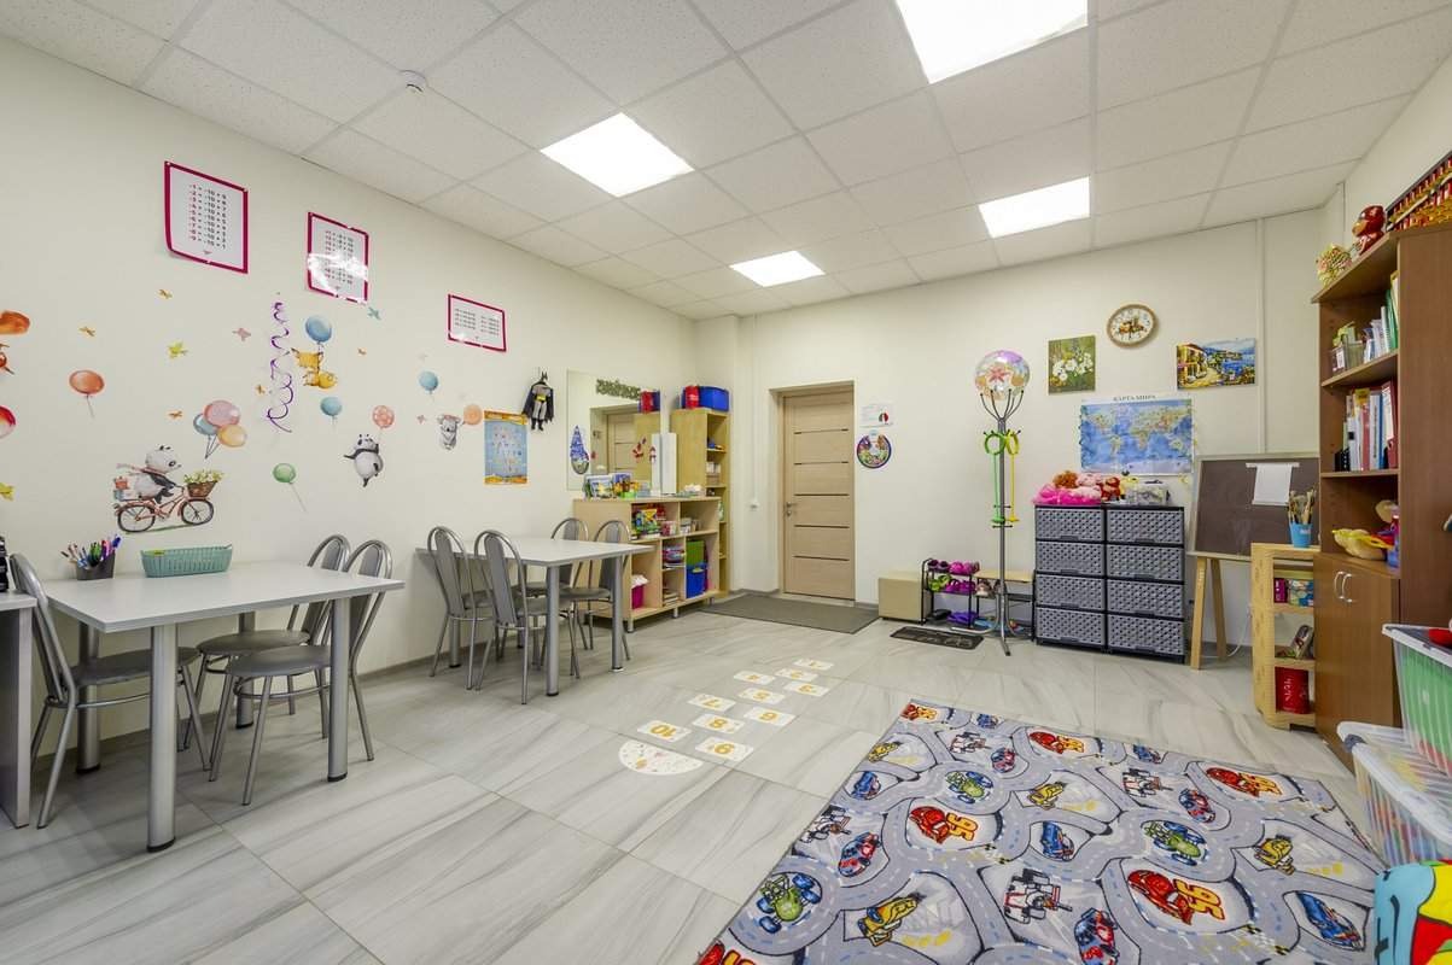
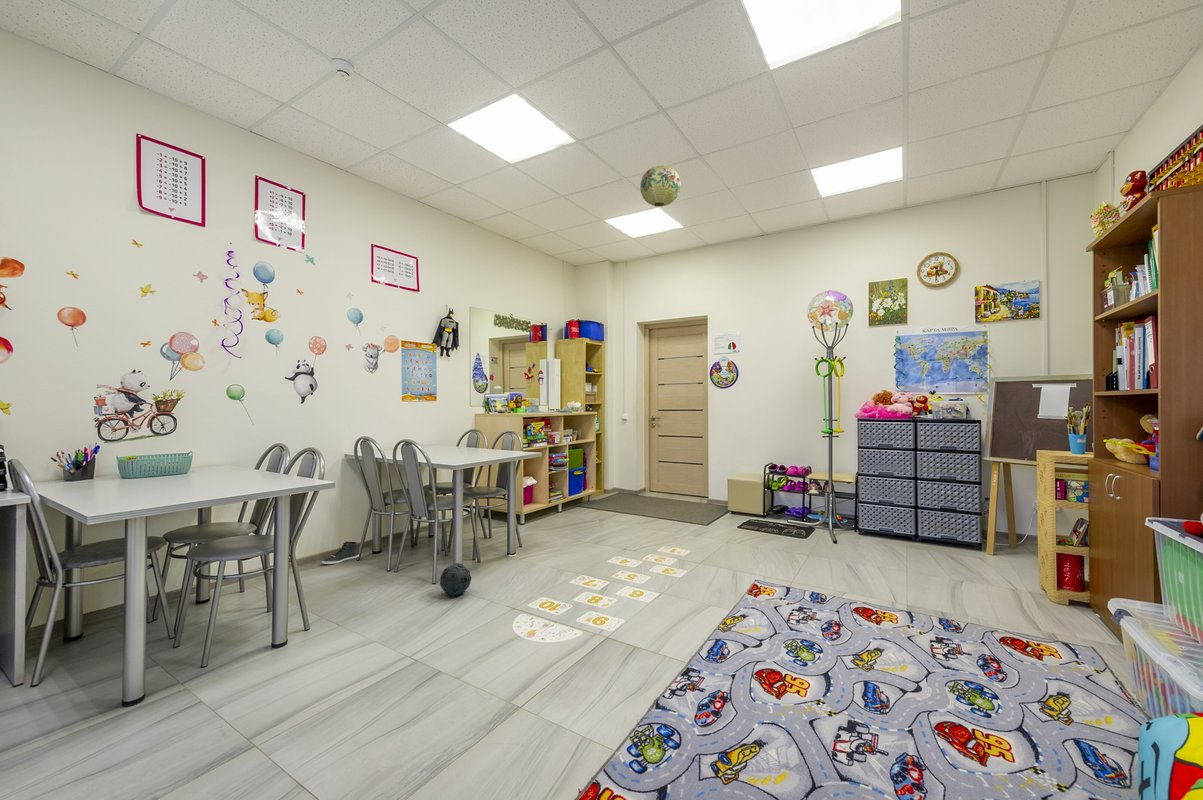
+ paper lantern [639,164,682,208]
+ sneaker [321,541,360,565]
+ ball [439,562,472,597]
